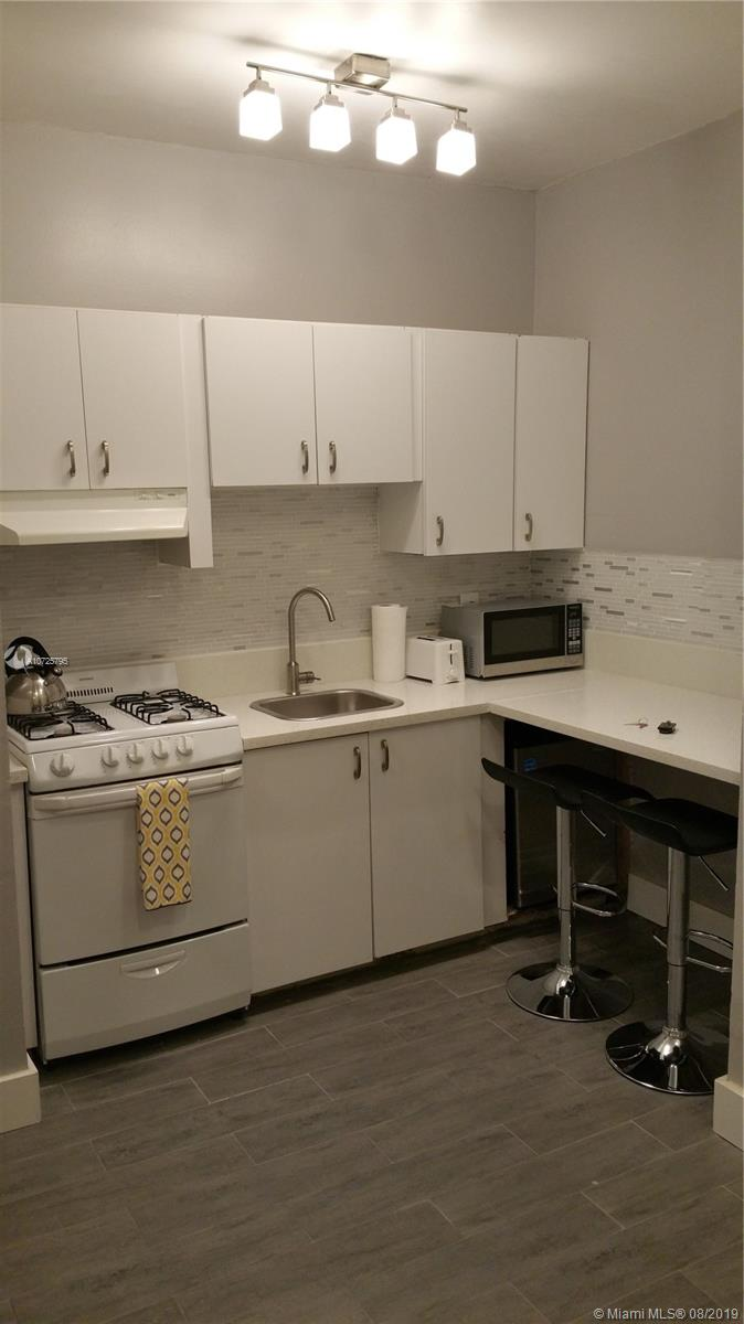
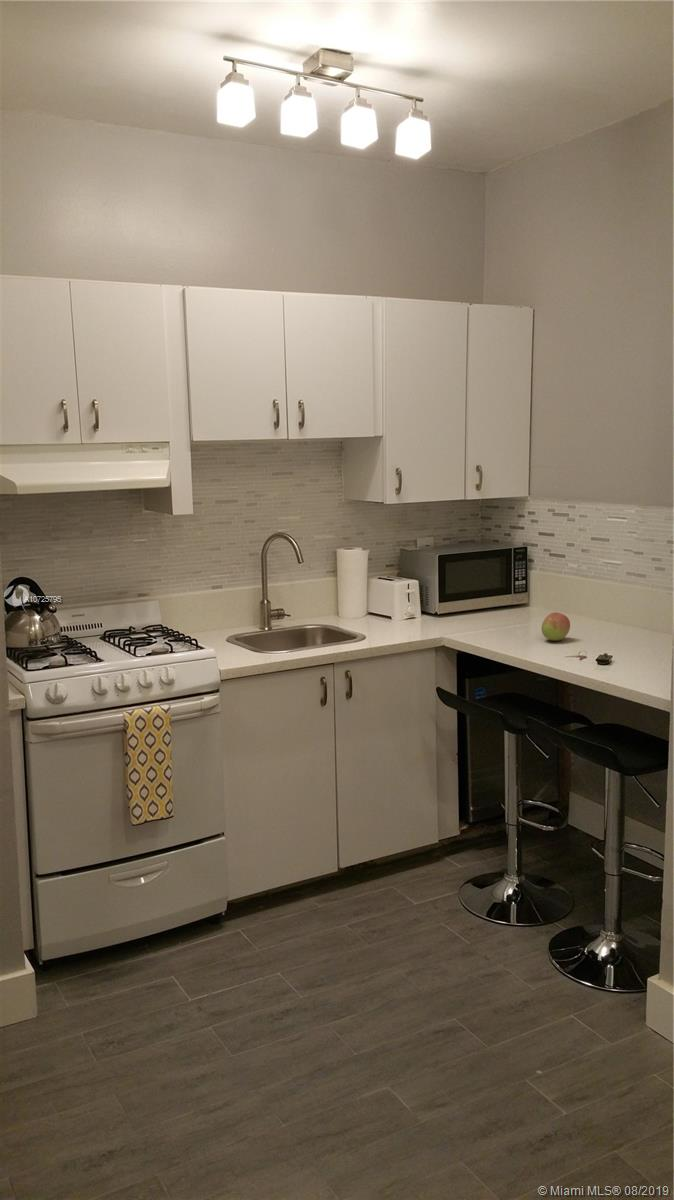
+ fruit [541,612,571,642]
